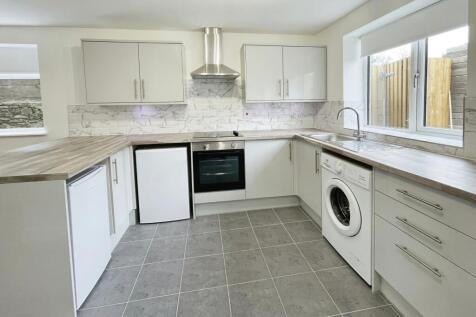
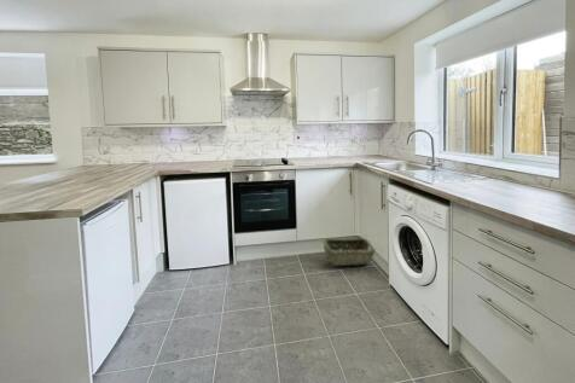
+ woven basket [321,237,377,267]
